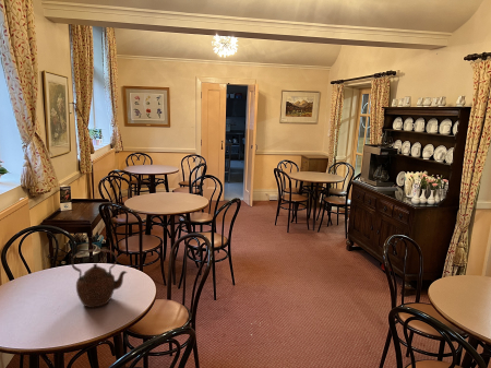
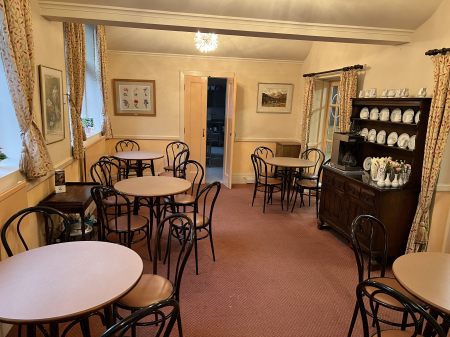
- teapot [71,248,129,309]
